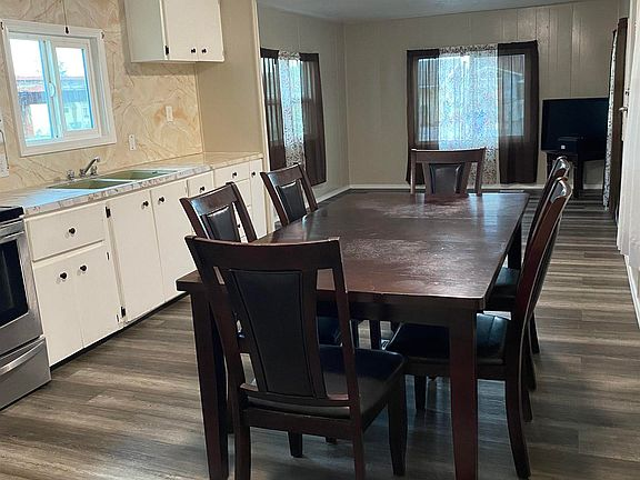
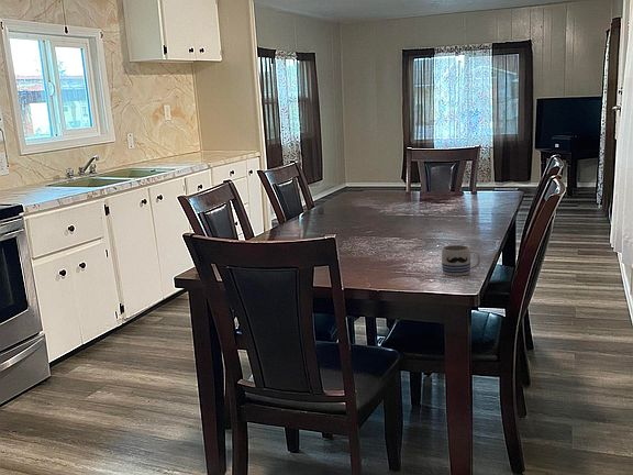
+ mug [441,244,481,277]
